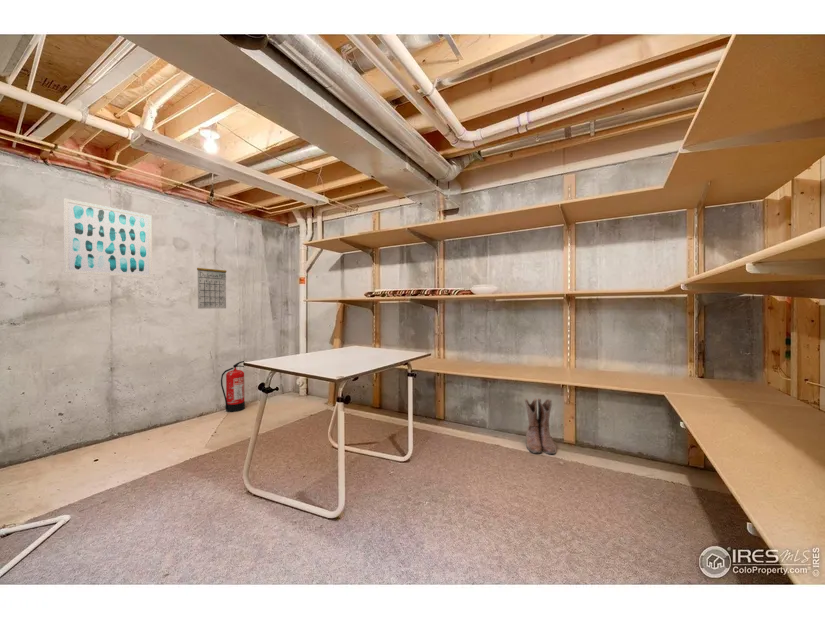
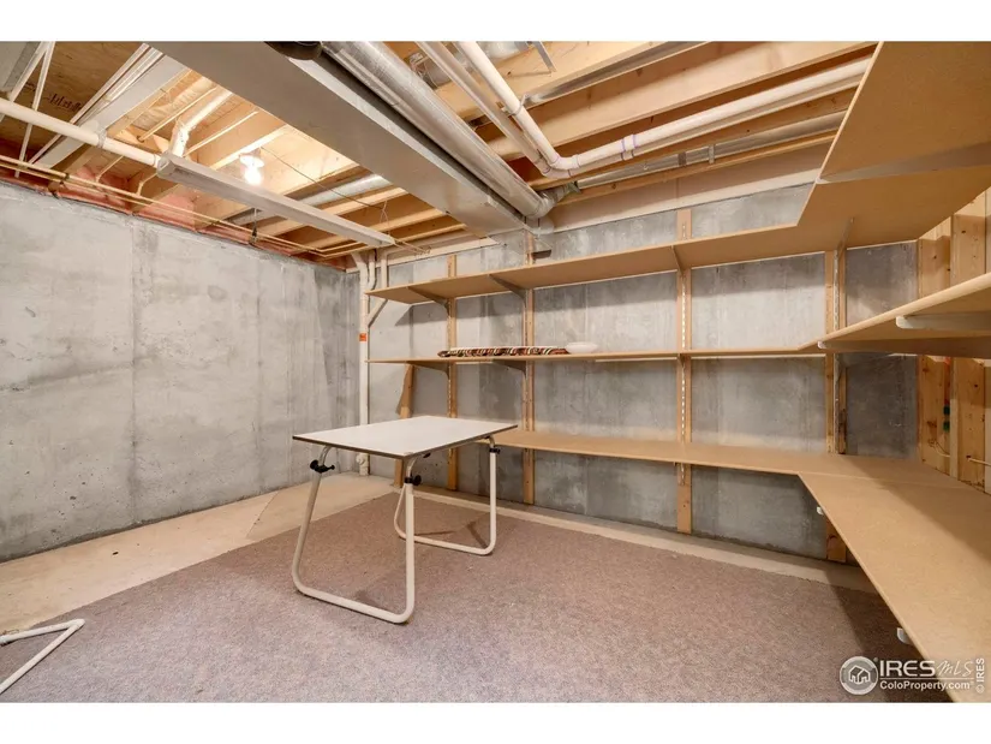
- fire extinguisher [220,360,246,413]
- wall art [62,197,153,279]
- calendar [196,259,228,310]
- boots [524,397,557,455]
